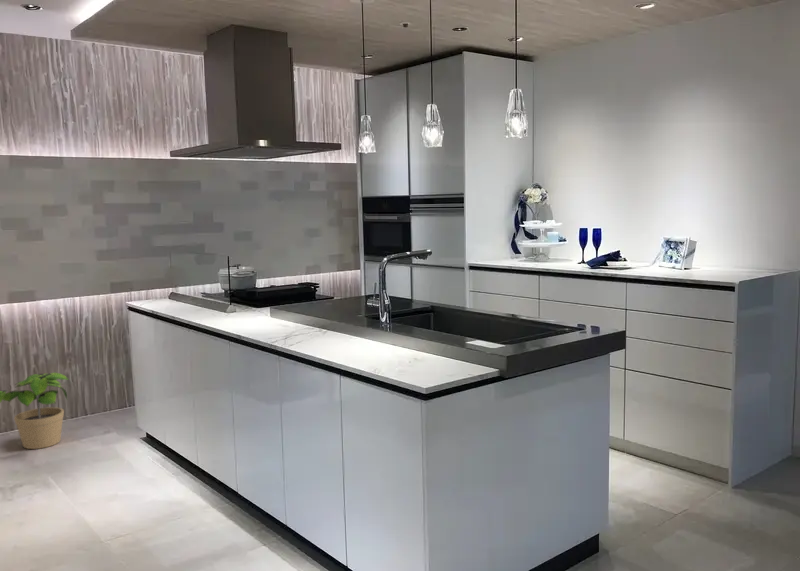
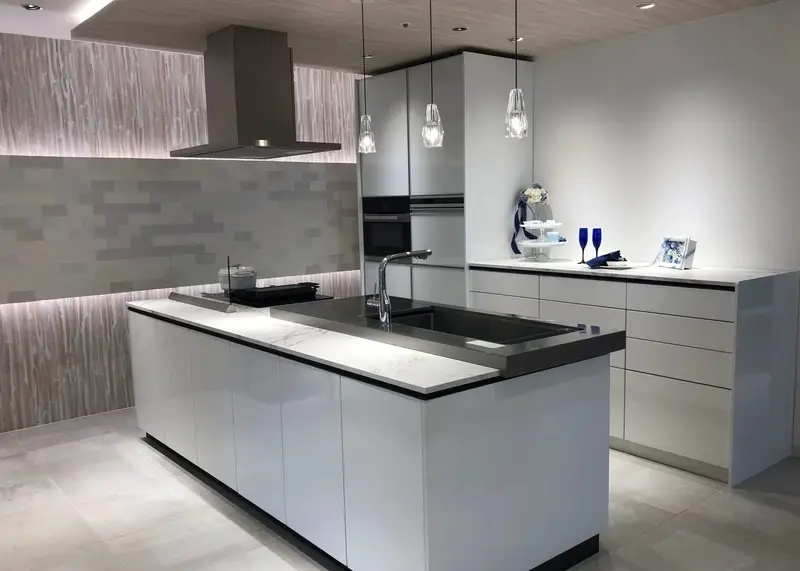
- potted plant [0,372,69,450]
